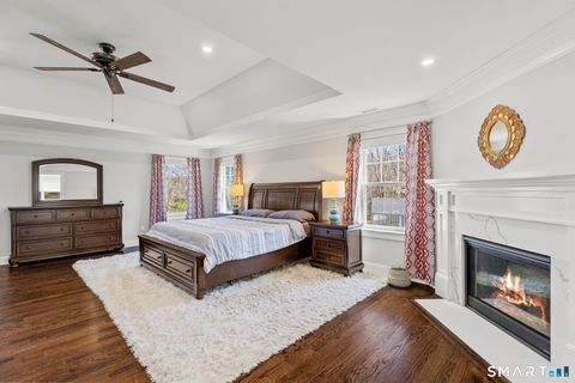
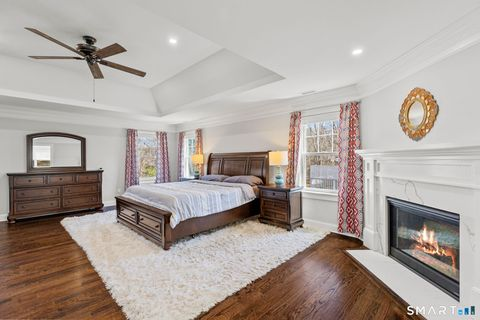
- woven basket [386,263,413,288]
